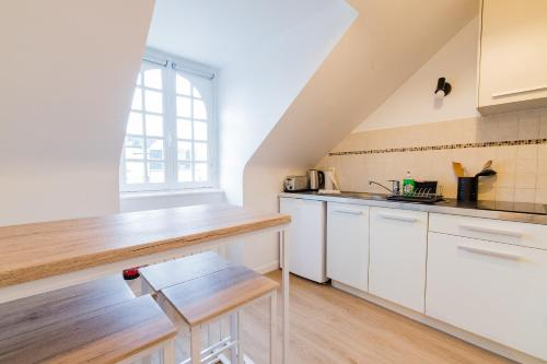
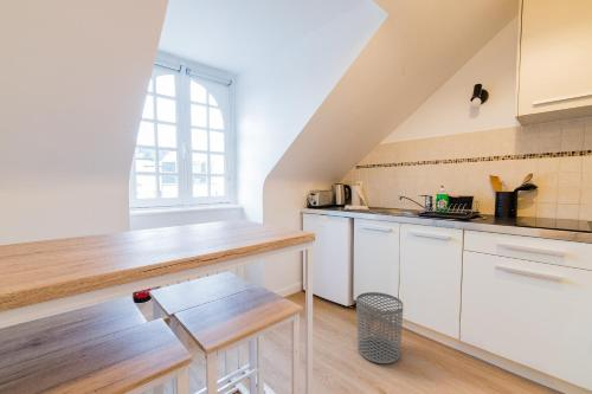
+ waste bin [355,291,404,364]
